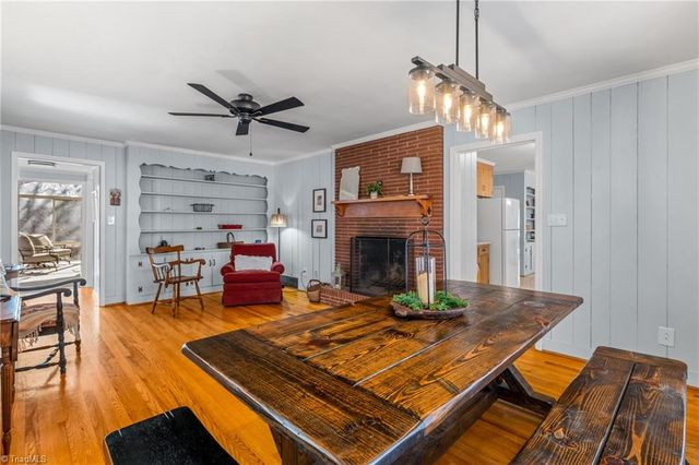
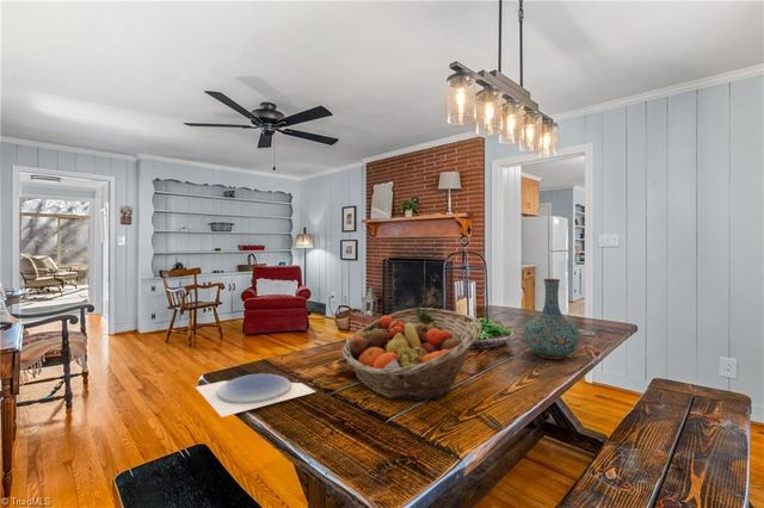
+ plate [195,372,318,419]
+ fruit basket [341,306,483,401]
+ vase [523,278,581,360]
